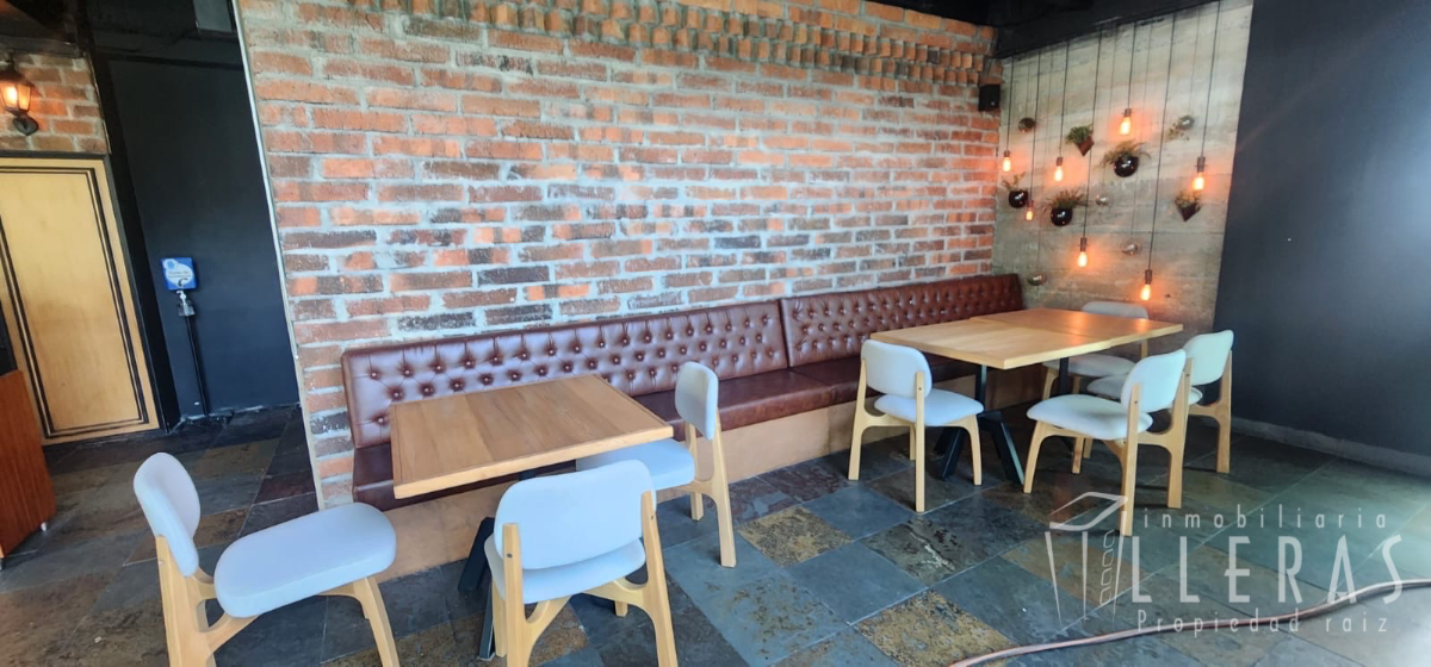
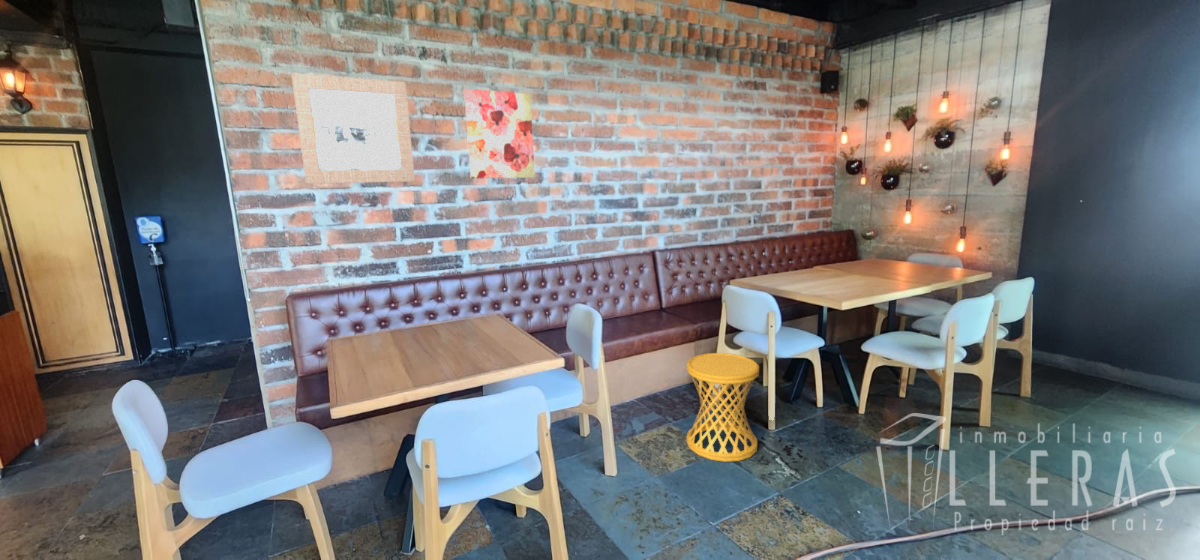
+ wall art [463,88,536,180]
+ wall art [290,72,416,185]
+ side table [685,352,760,463]
